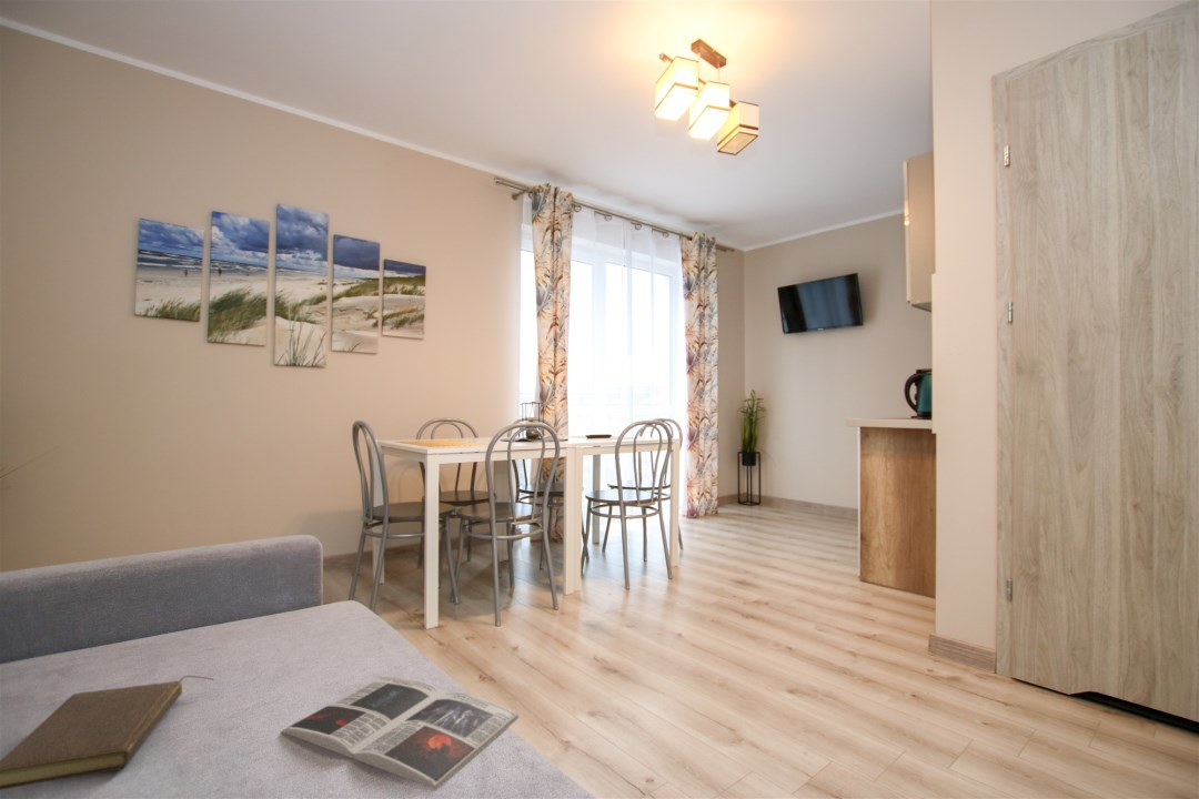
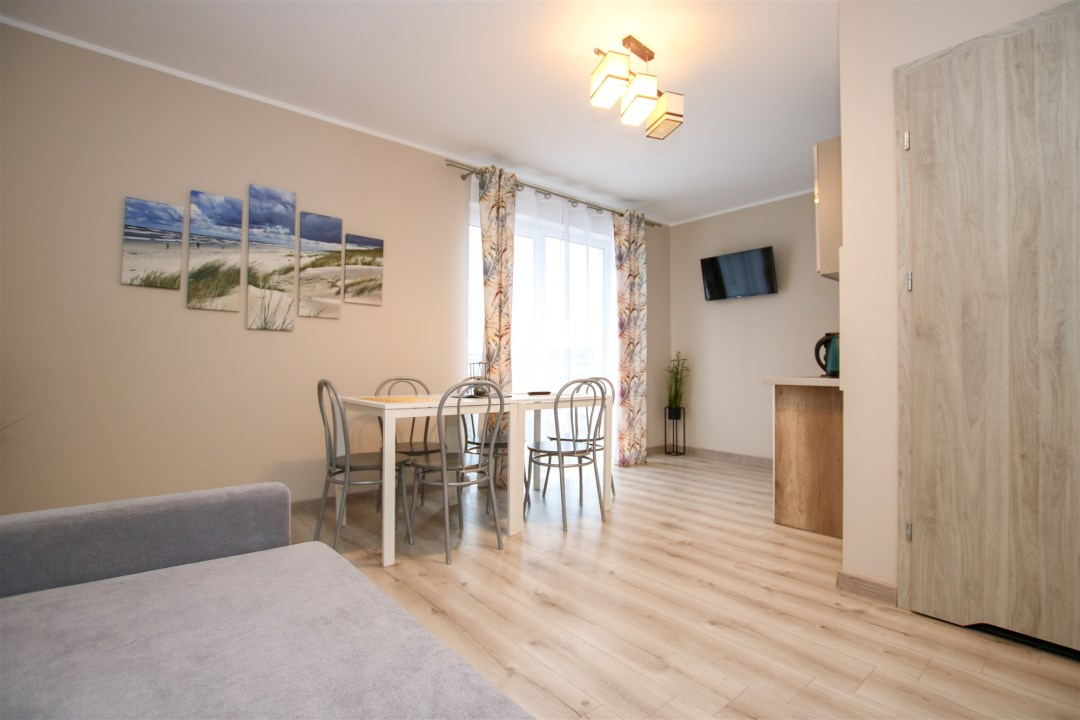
- magazine [281,675,521,791]
- book [0,675,215,791]
